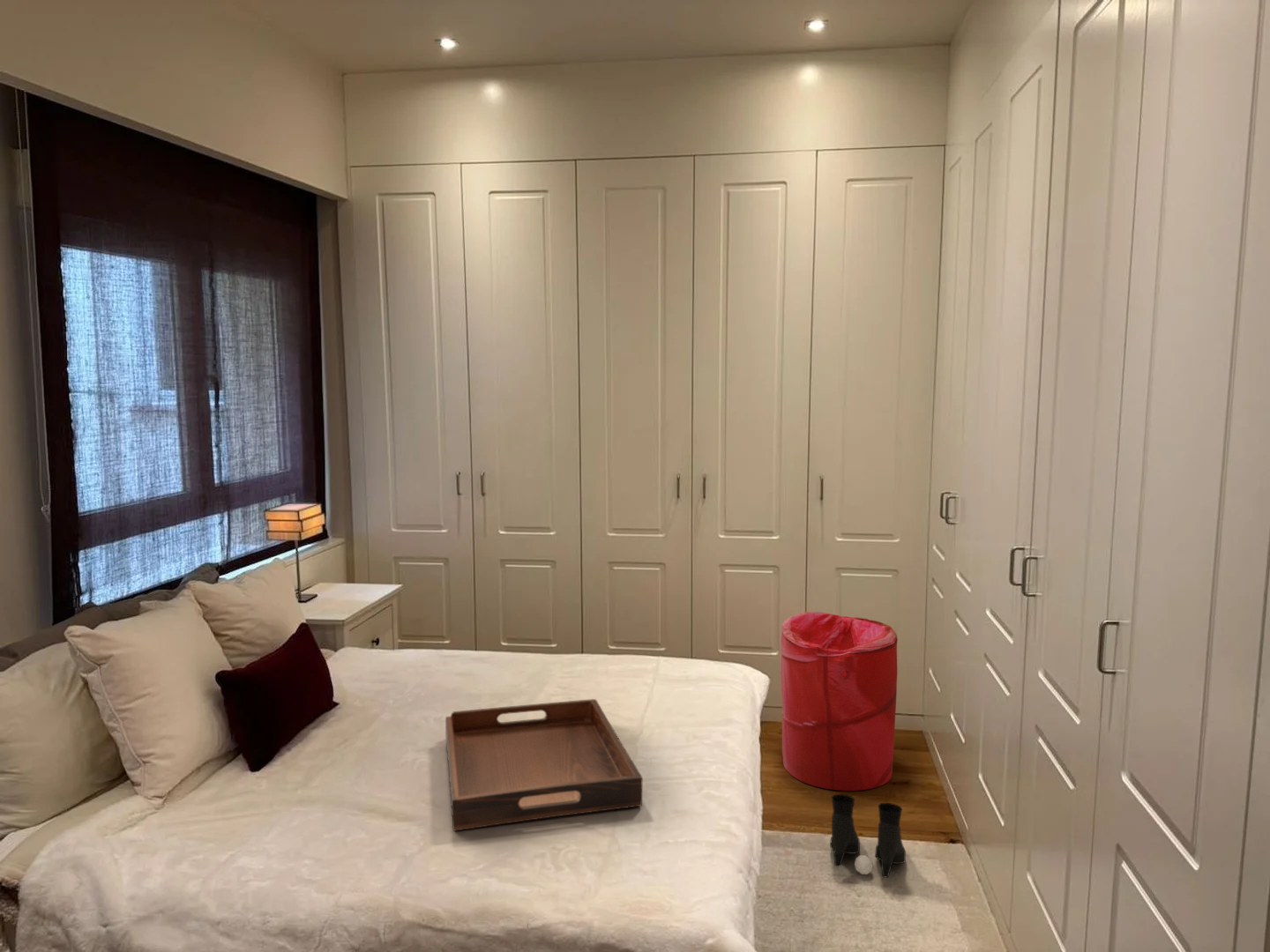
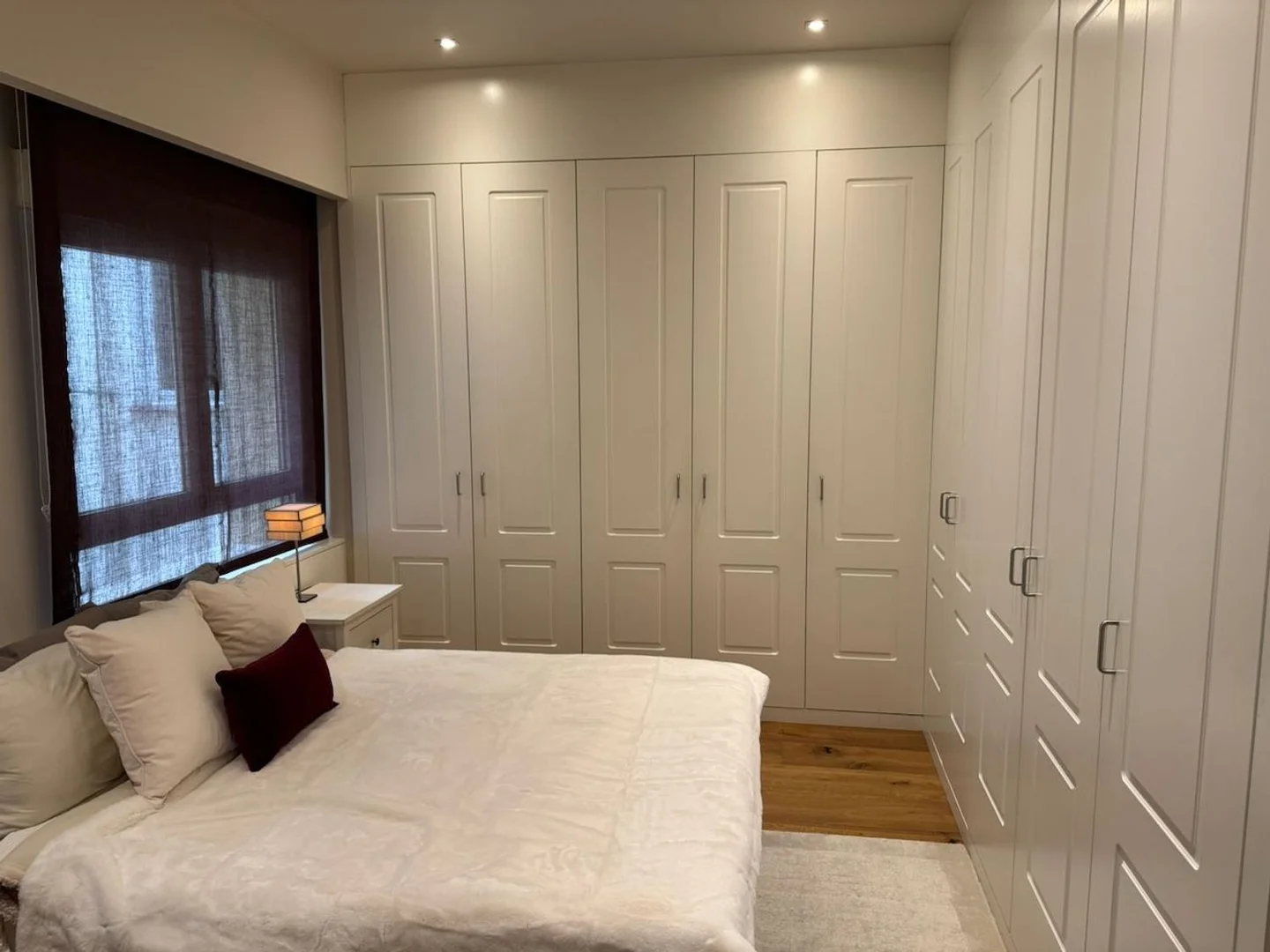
- boots [829,793,907,879]
- serving tray [444,698,643,832]
- laundry hamper [780,611,899,792]
